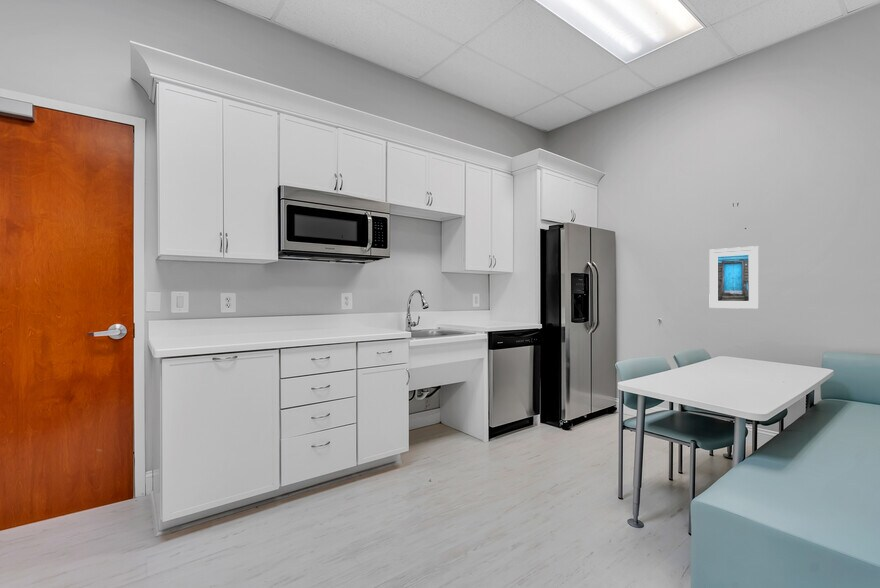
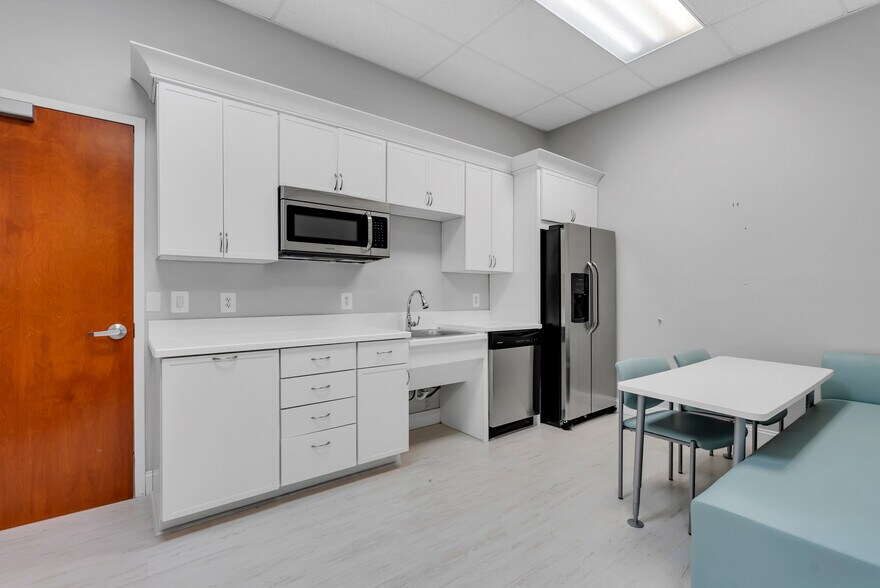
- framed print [708,245,760,310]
